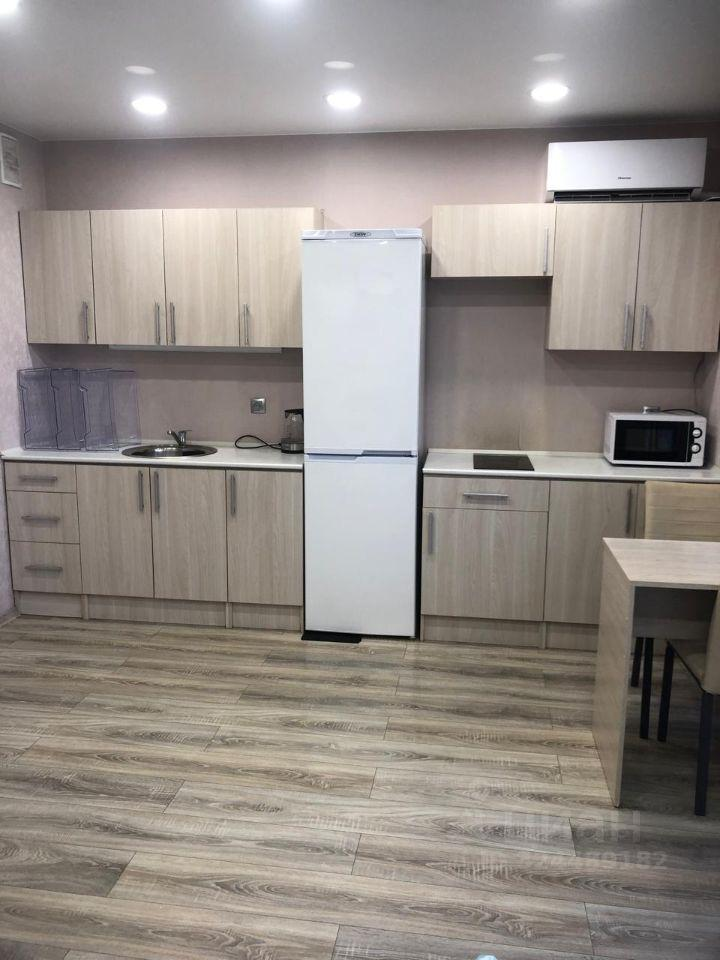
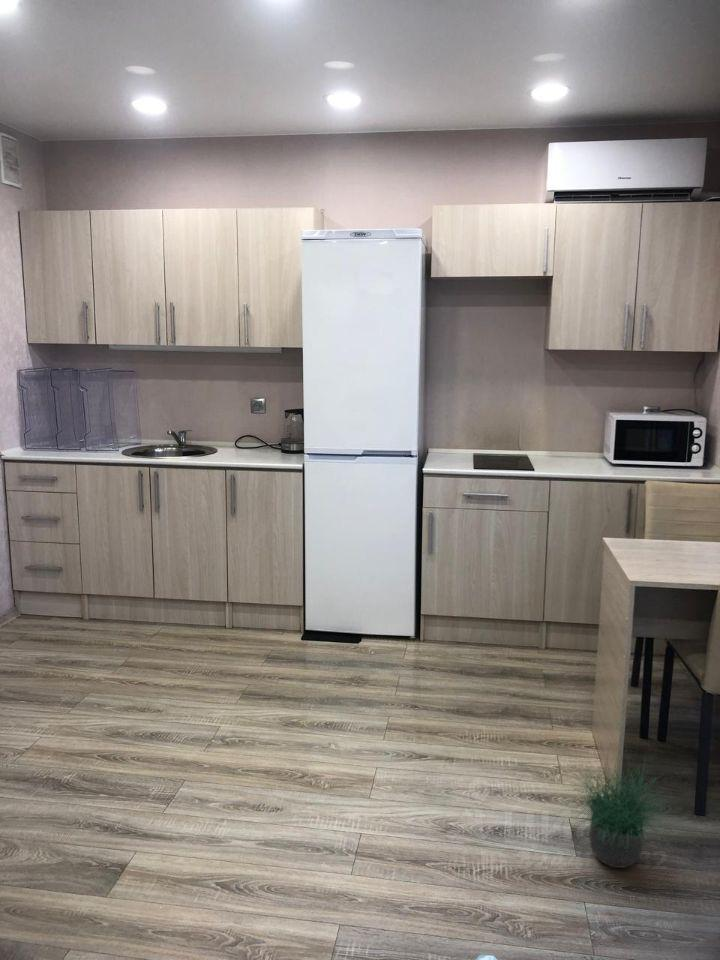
+ potted plant [562,741,674,869]
